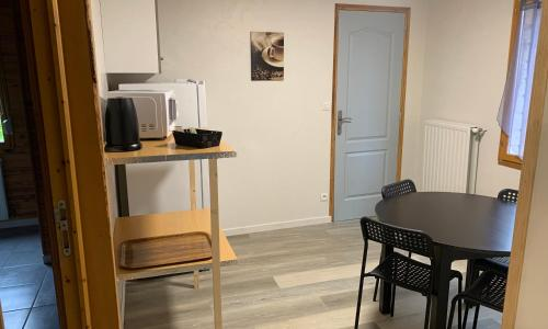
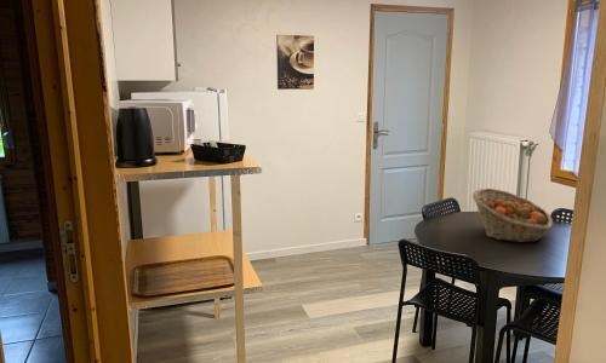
+ fruit basket [471,188,554,243]
